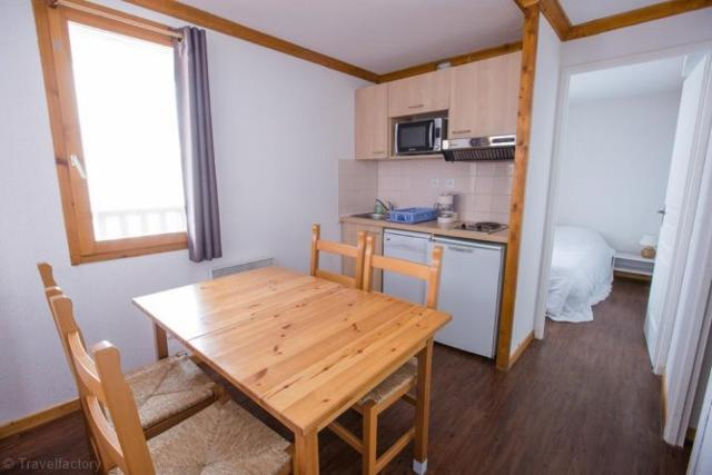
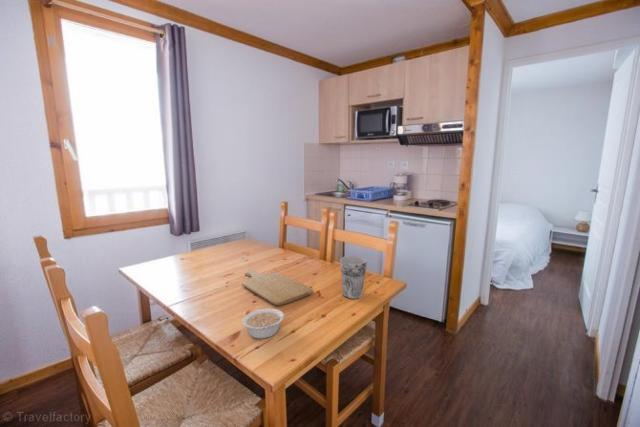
+ legume [242,308,293,340]
+ chopping board [241,268,314,306]
+ cup [339,255,368,300]
